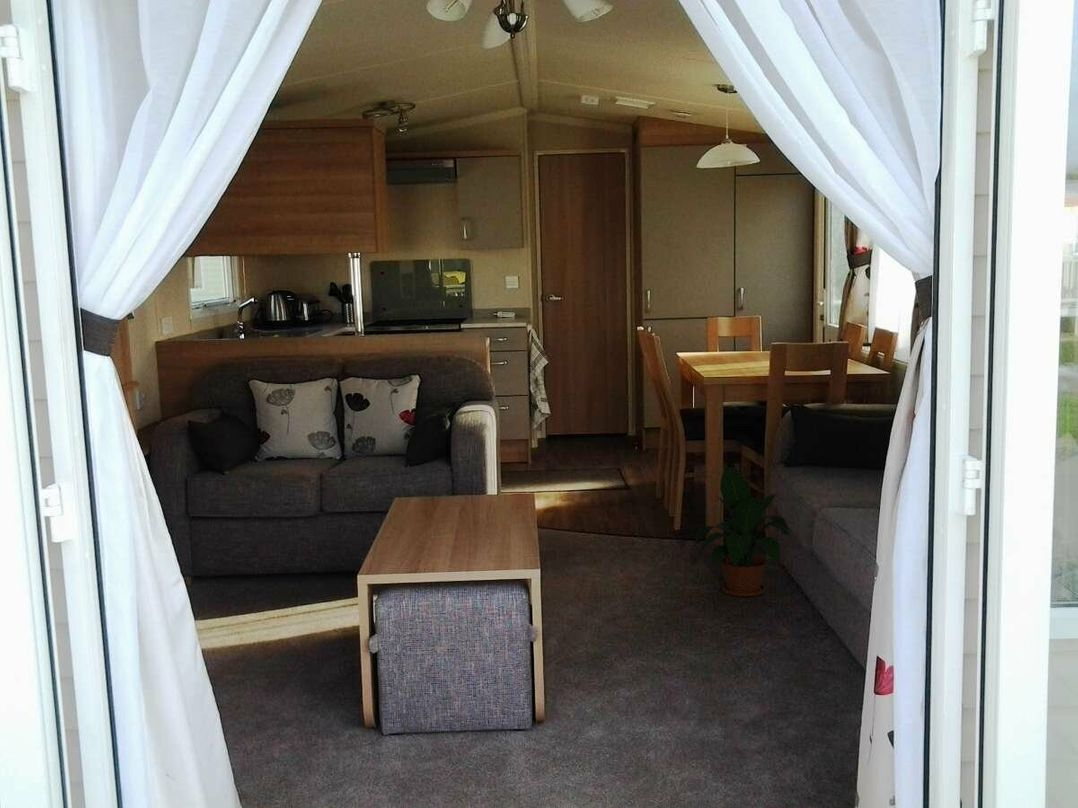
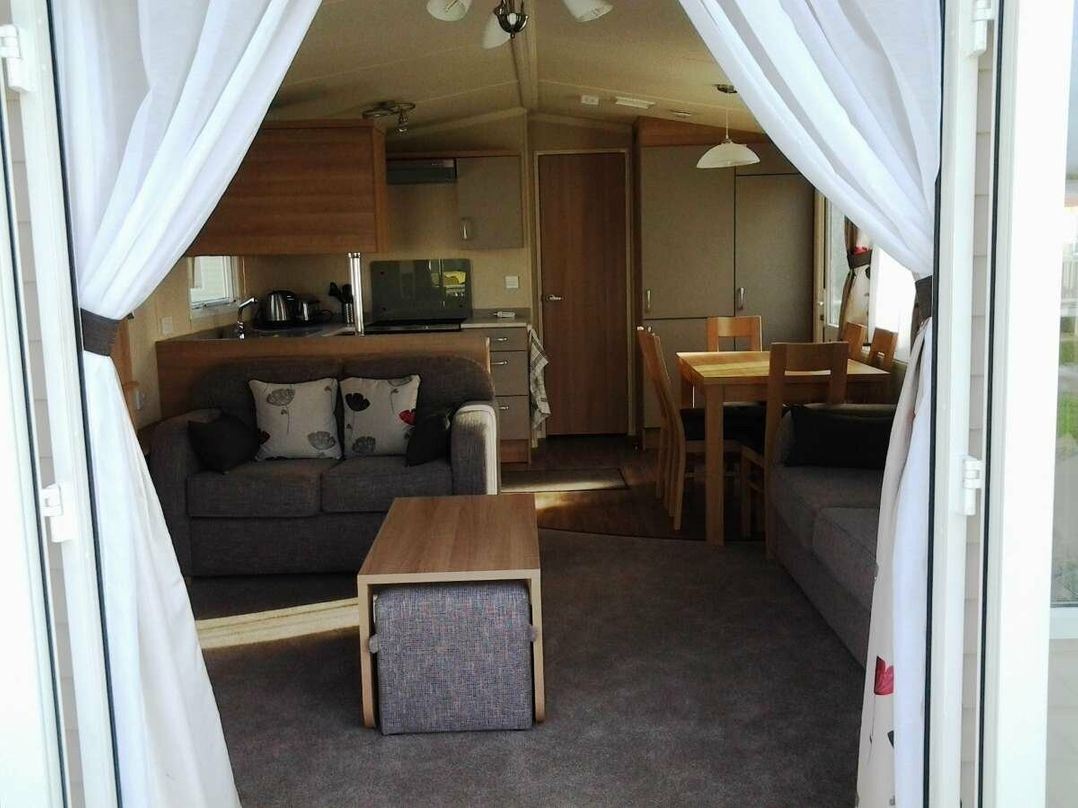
- potted plant [695,466,796,597]
